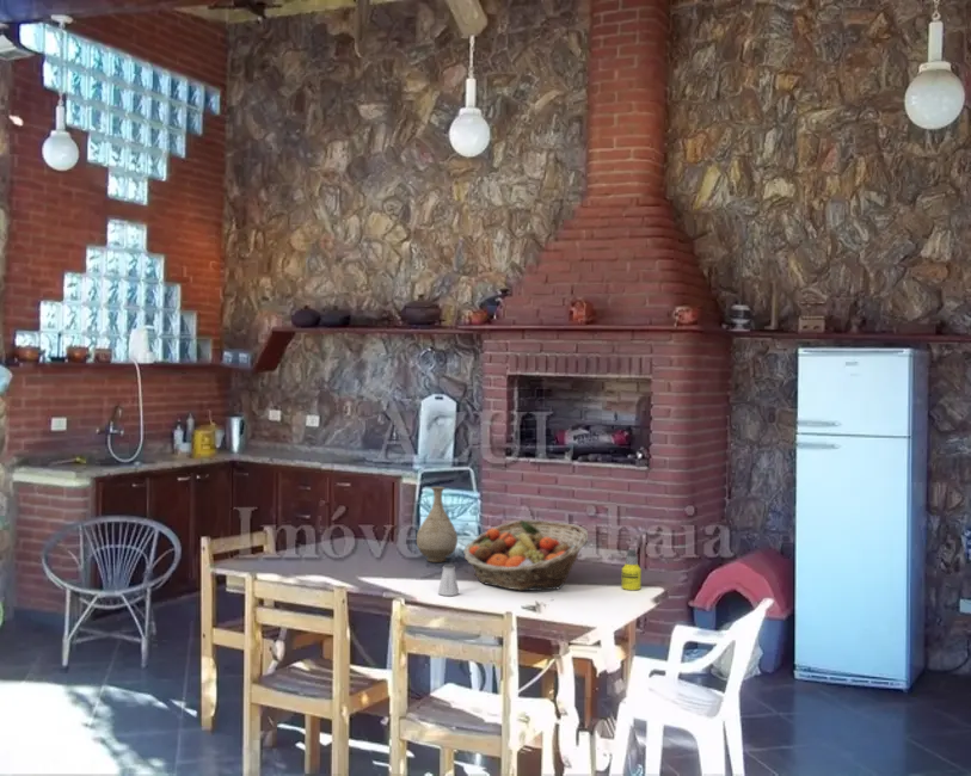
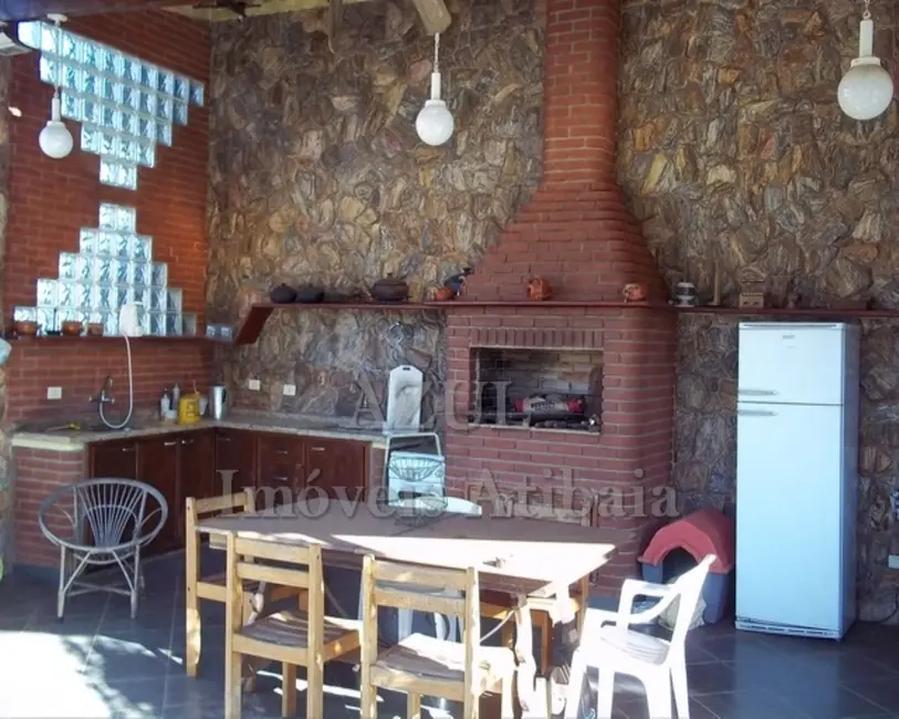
- bottle [621,548,643,591]
- saltshaker [437,563,460,597]
- vase [416,486,459,563]
- fruit basket [462,519,589,591]
